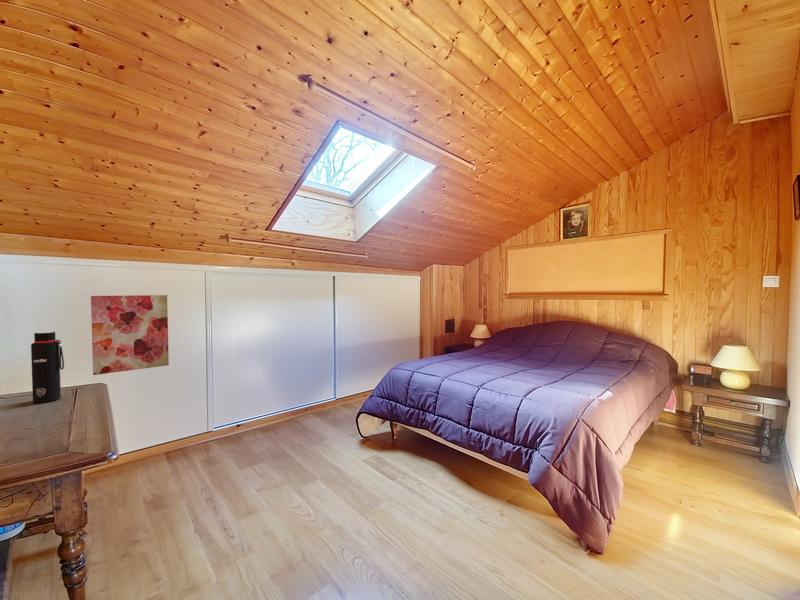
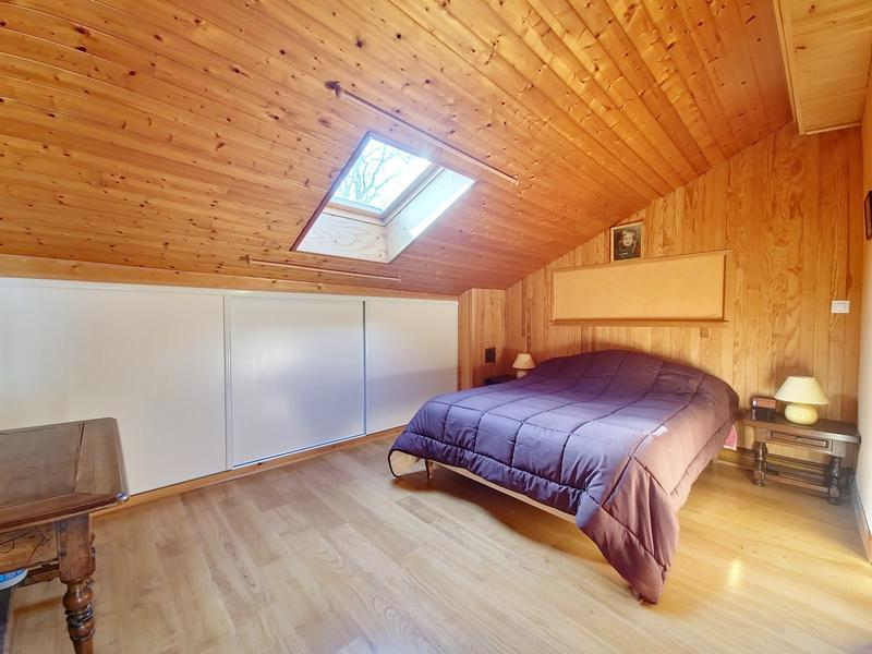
- wall art [90,294,170,376]
- water bottle [30,331,65,404]
